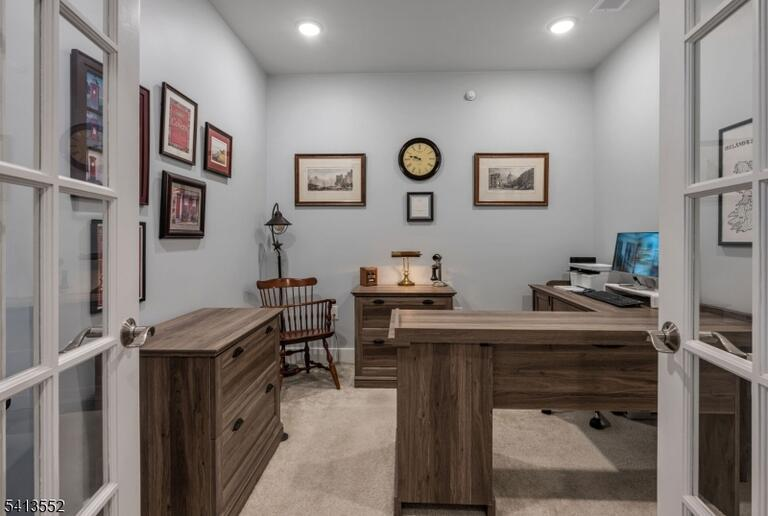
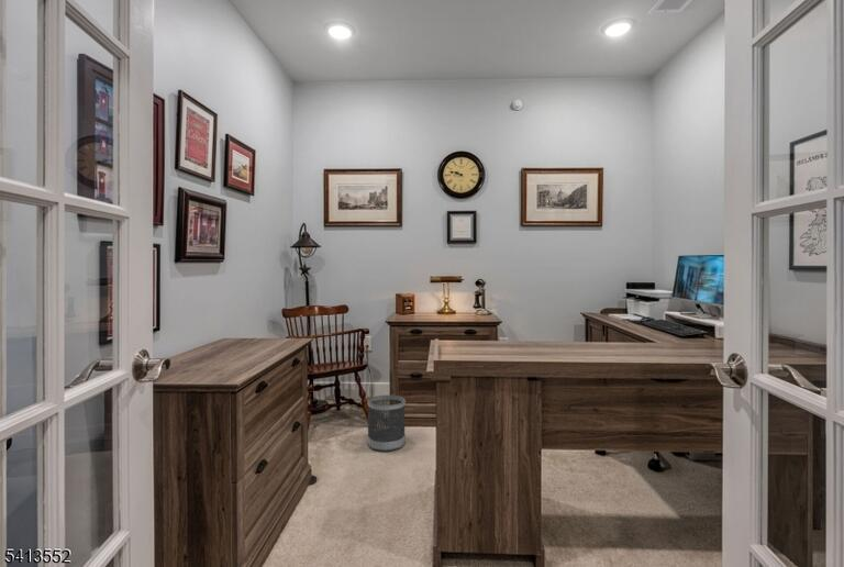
+ wastebasket [366,393,407,452]
